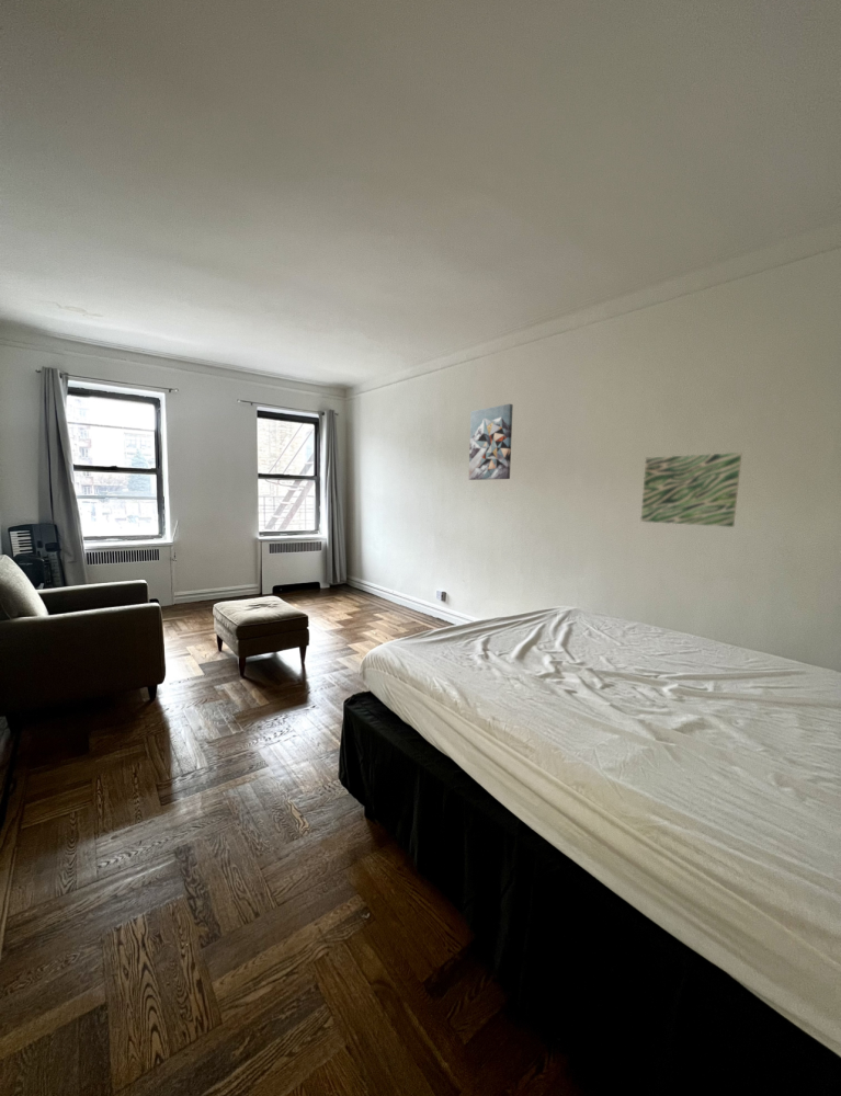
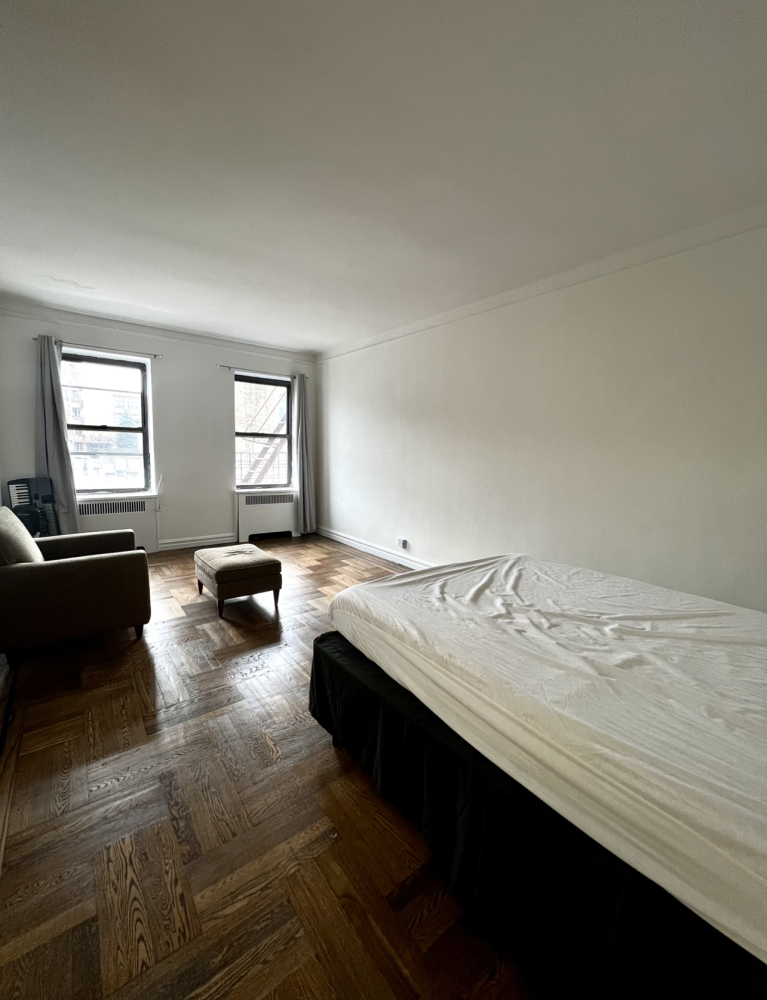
- wall art [468,403,514,481]
- wall art [639,452,742,528]
